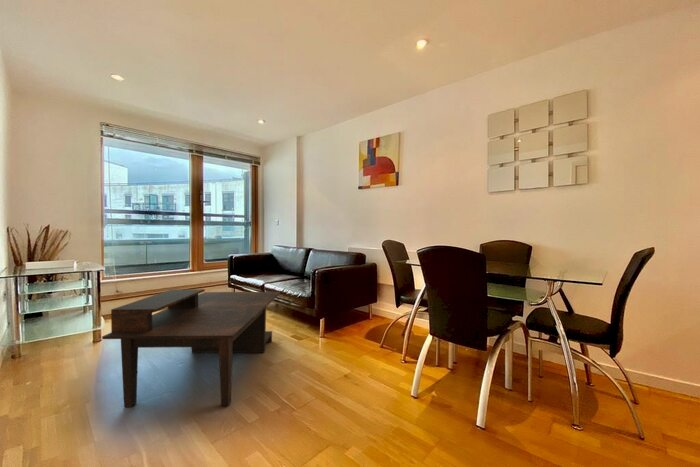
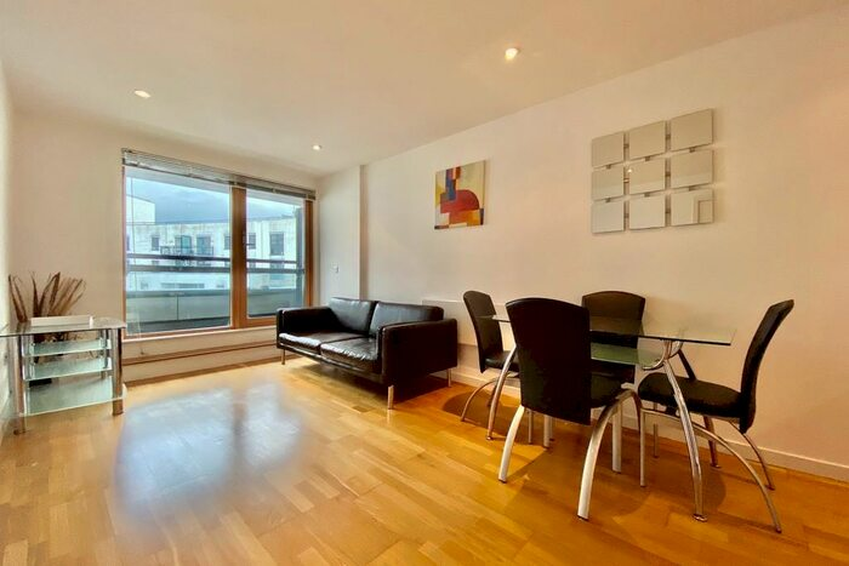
- coffee table [101,288,281,408]
